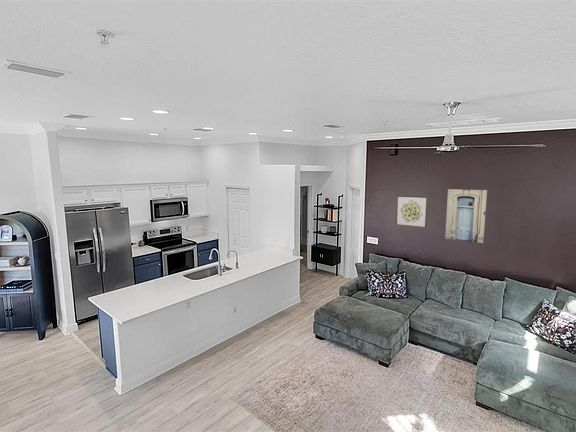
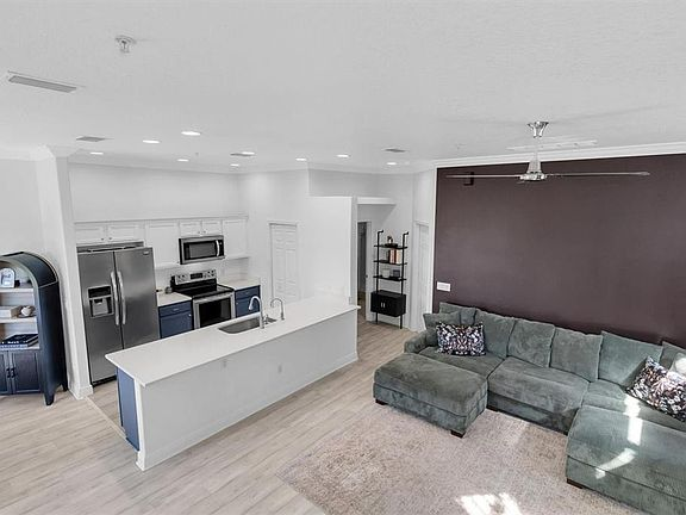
- wall art [444,188,488,244]
- wall art [394,195,429,229]
